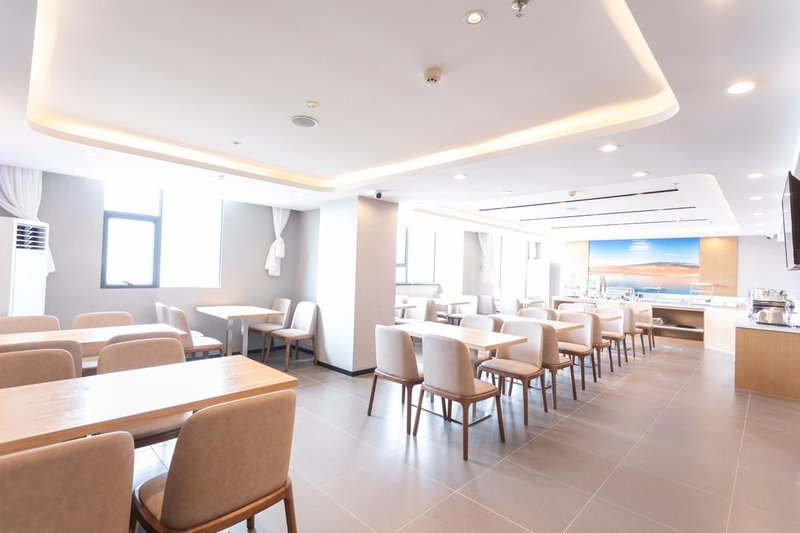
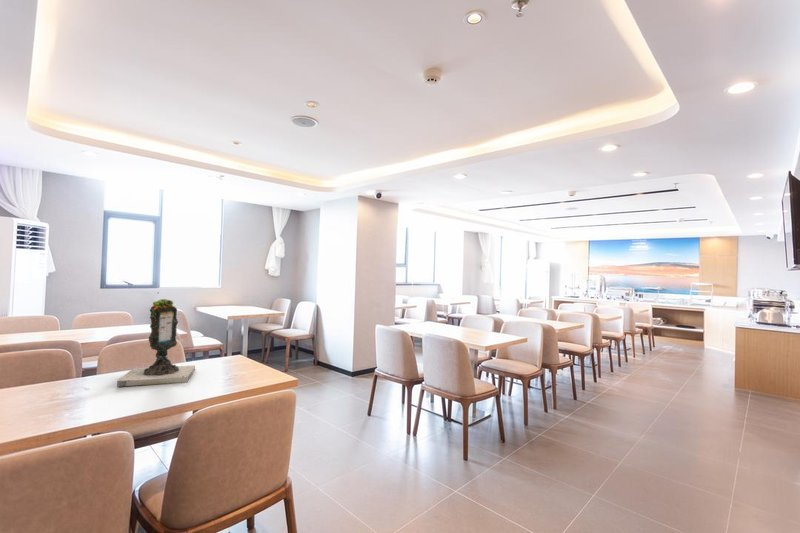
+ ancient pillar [116,292,196,388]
